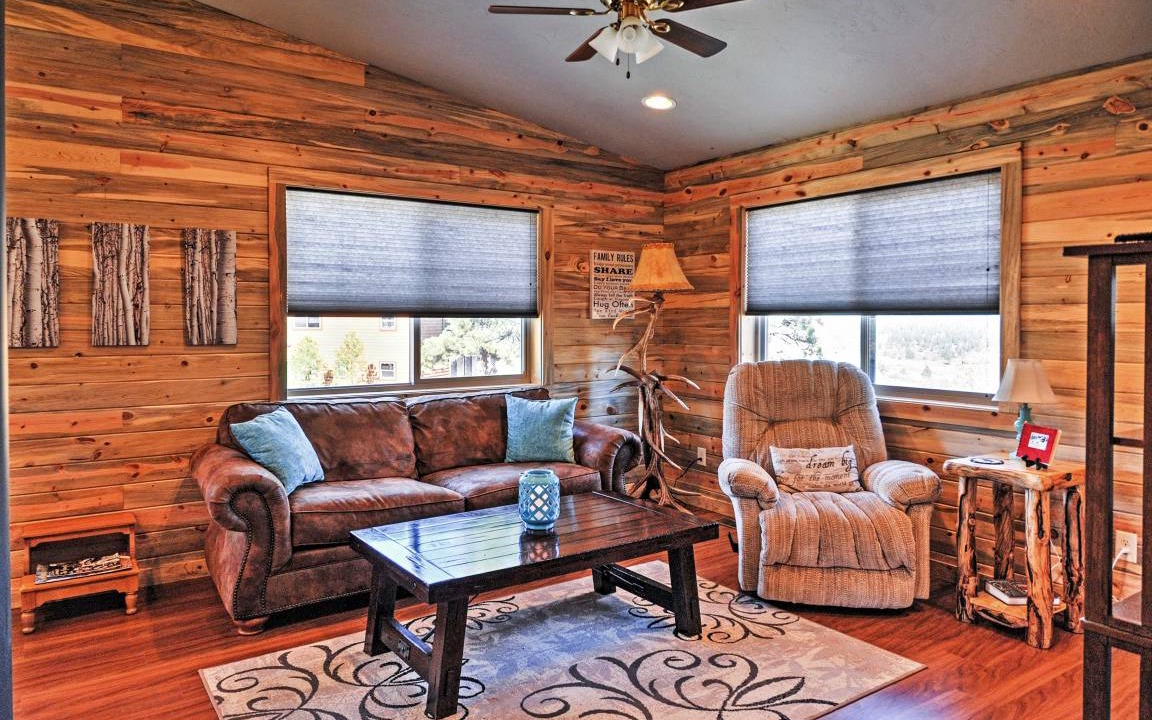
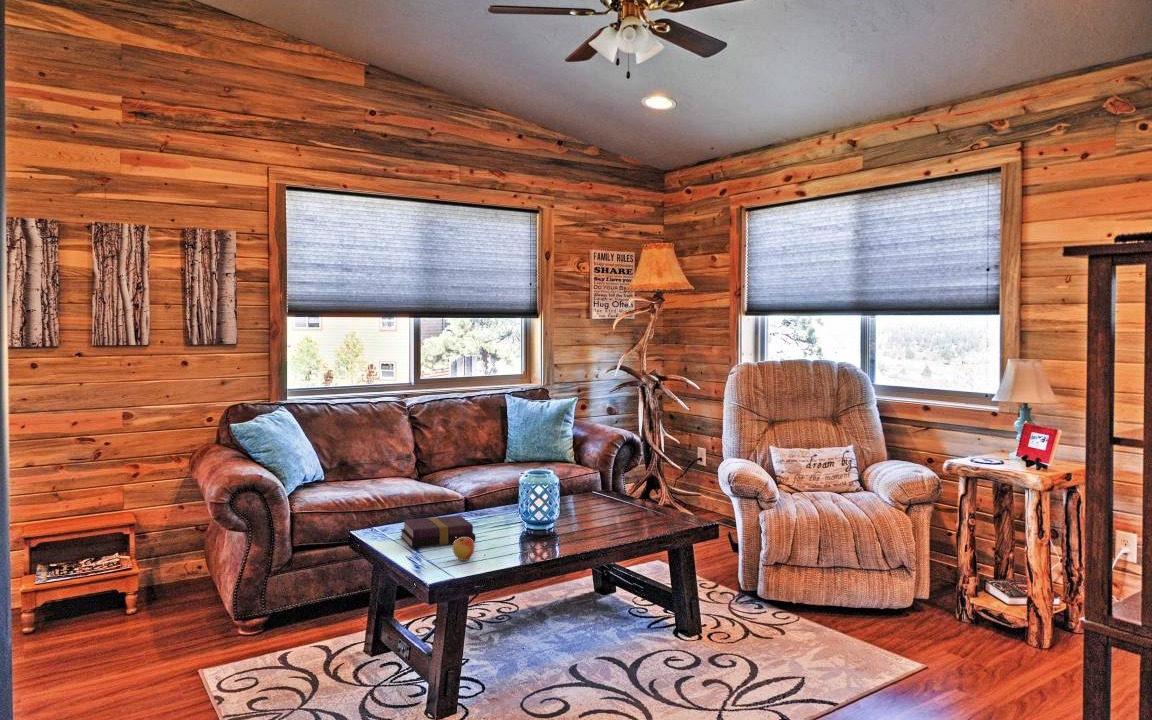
+ apple [451,537,476,562]
+ book [400,515,476,548]
